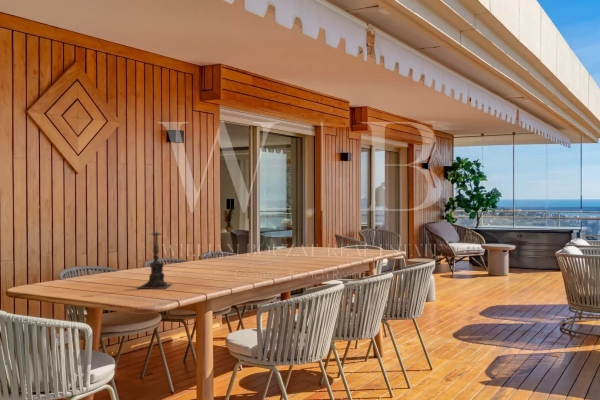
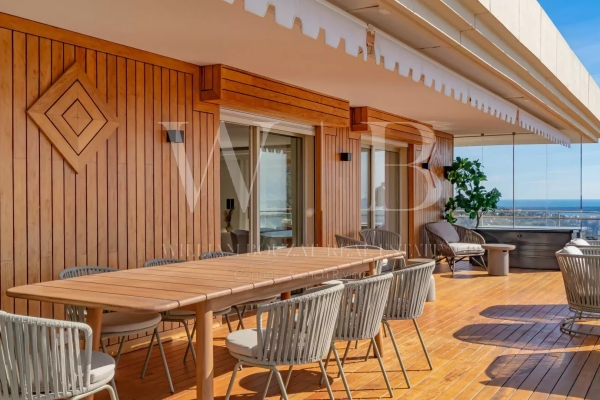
- candle holder [137,224,173,290]
